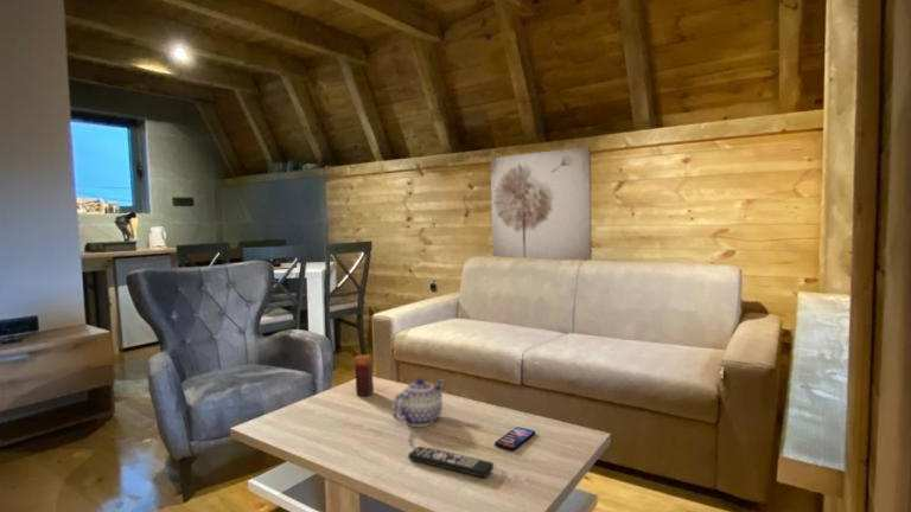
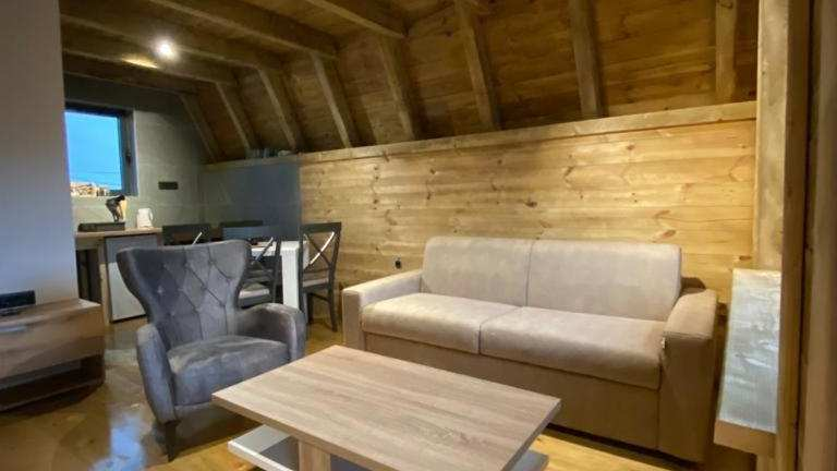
- teapot [390,377,446,428]
- remote control [407,446,495,479]
- wall art [490,146,593,261]
- smartphone [493,425,536,452]
- candle [353,353,375,397]
